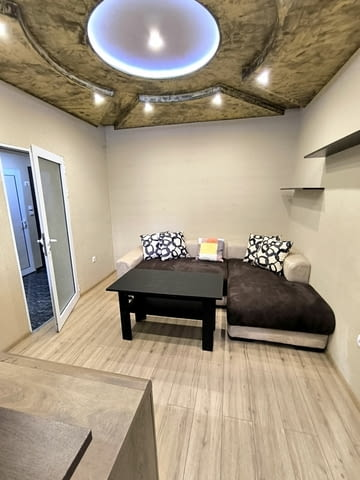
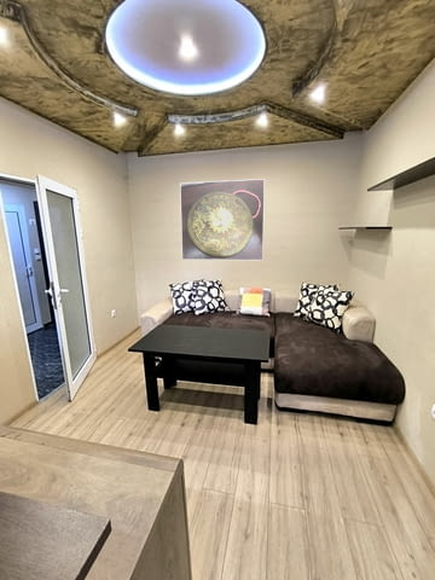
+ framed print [179,178,266,261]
